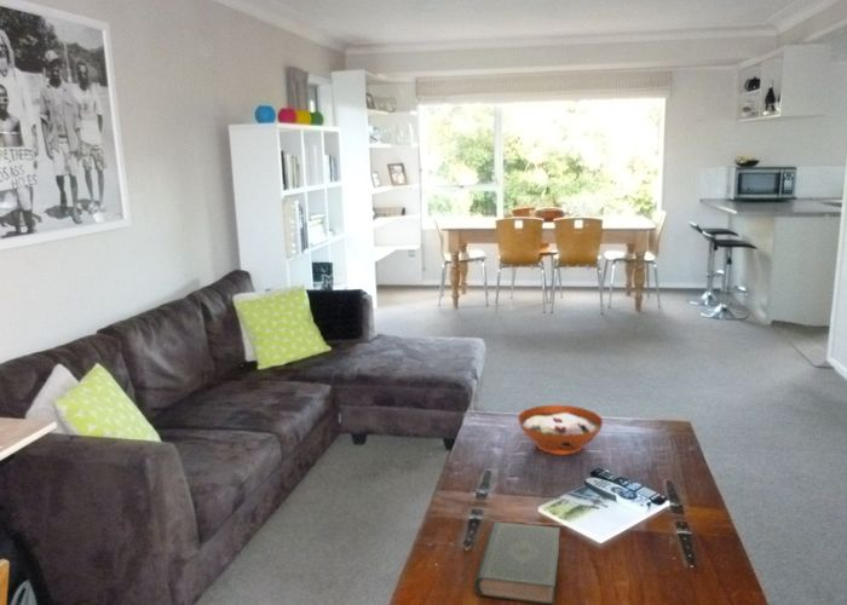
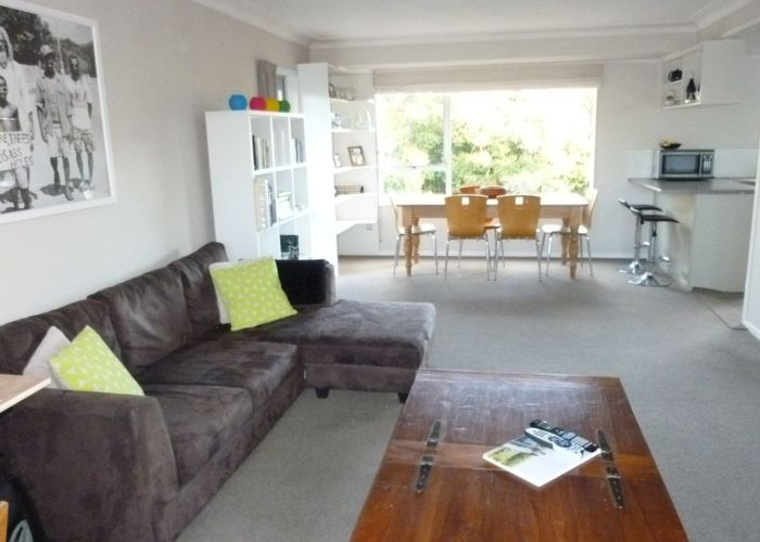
- decorative bowl [517,404,604,456]
- book [473,520,561,605]
